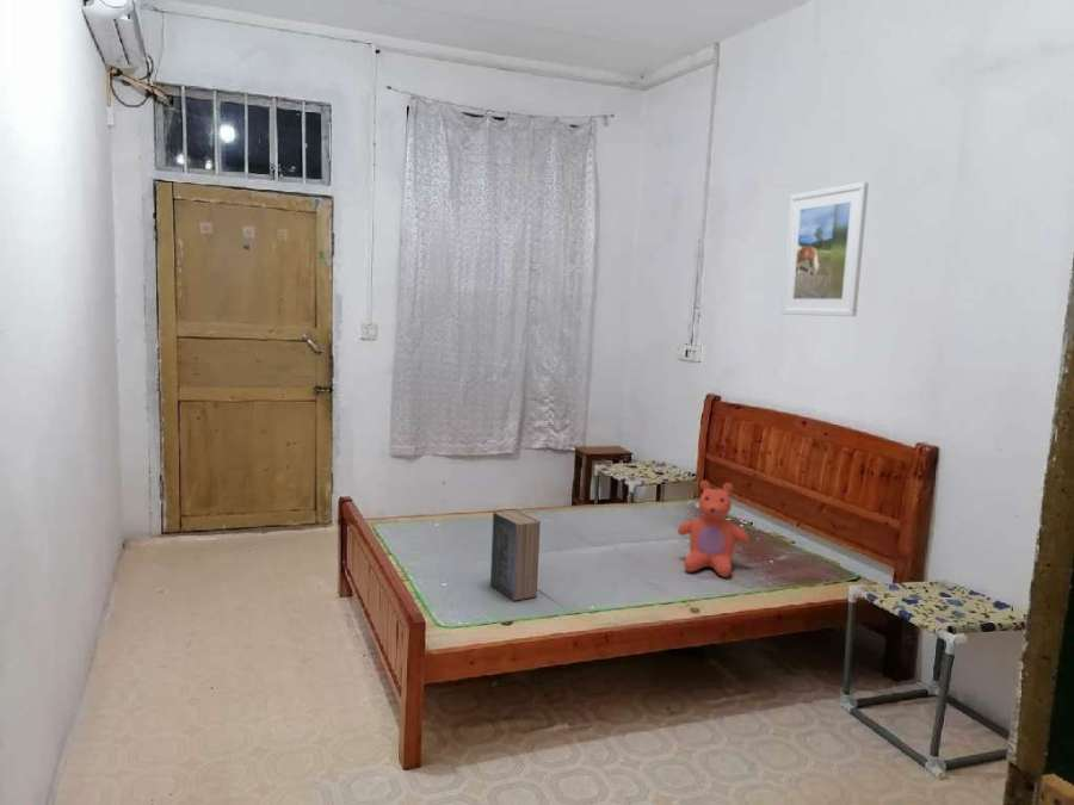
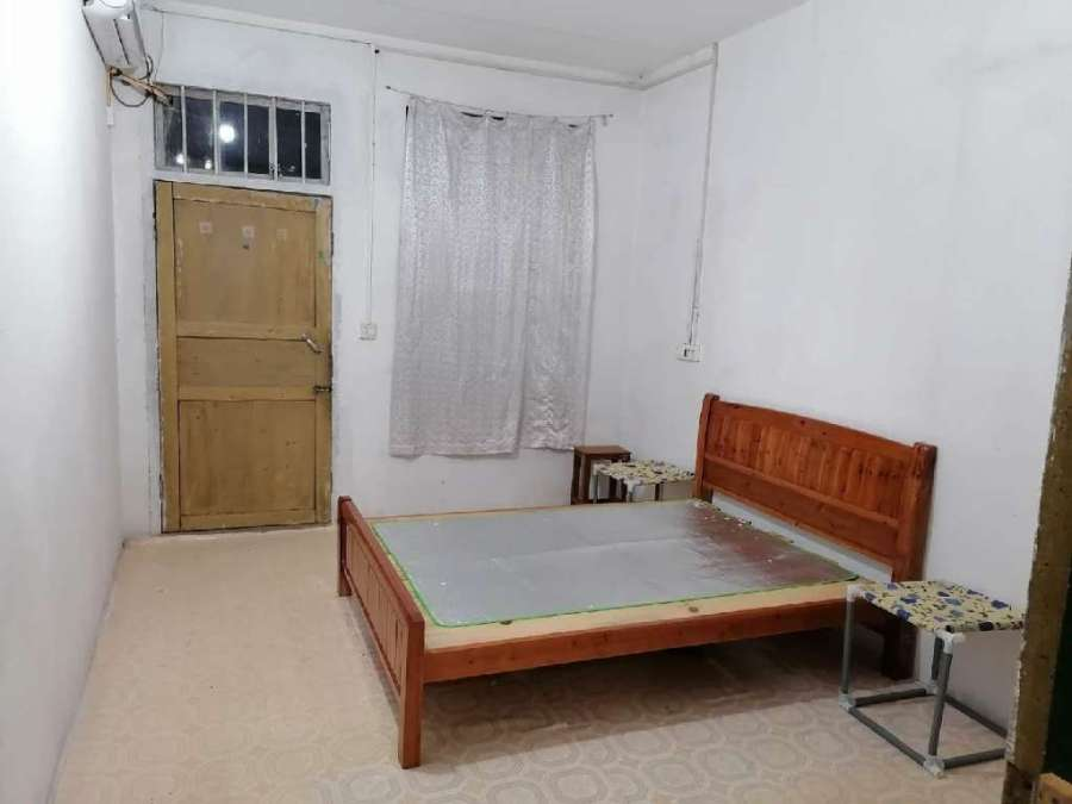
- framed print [779,181,870,317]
- book [489,508,542,602]
- teddy bear [677,479,751,578]
